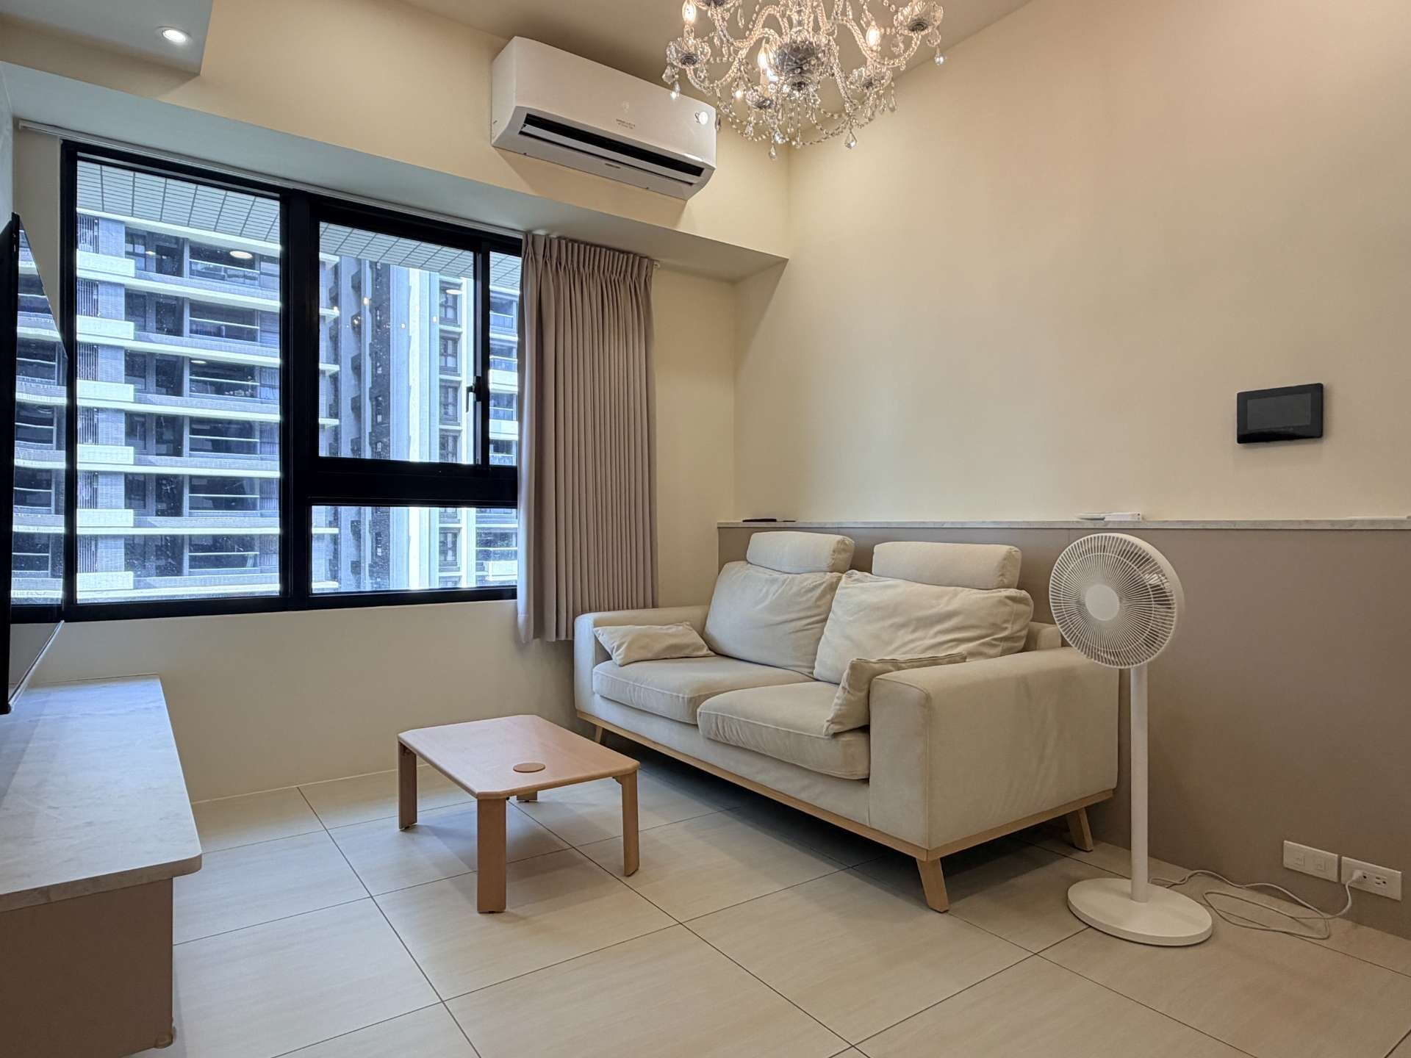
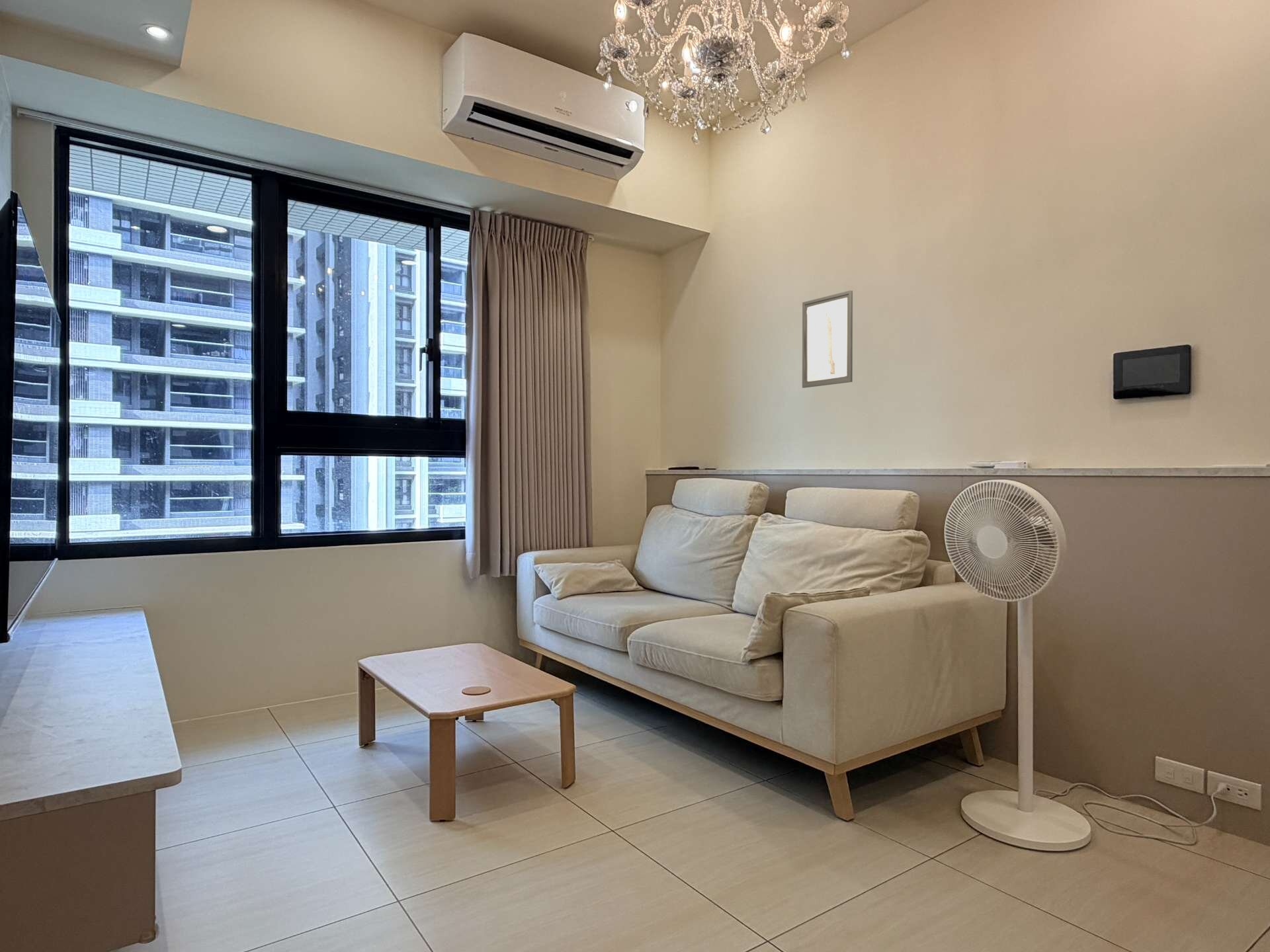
+ wall art [802,290,853,389]
